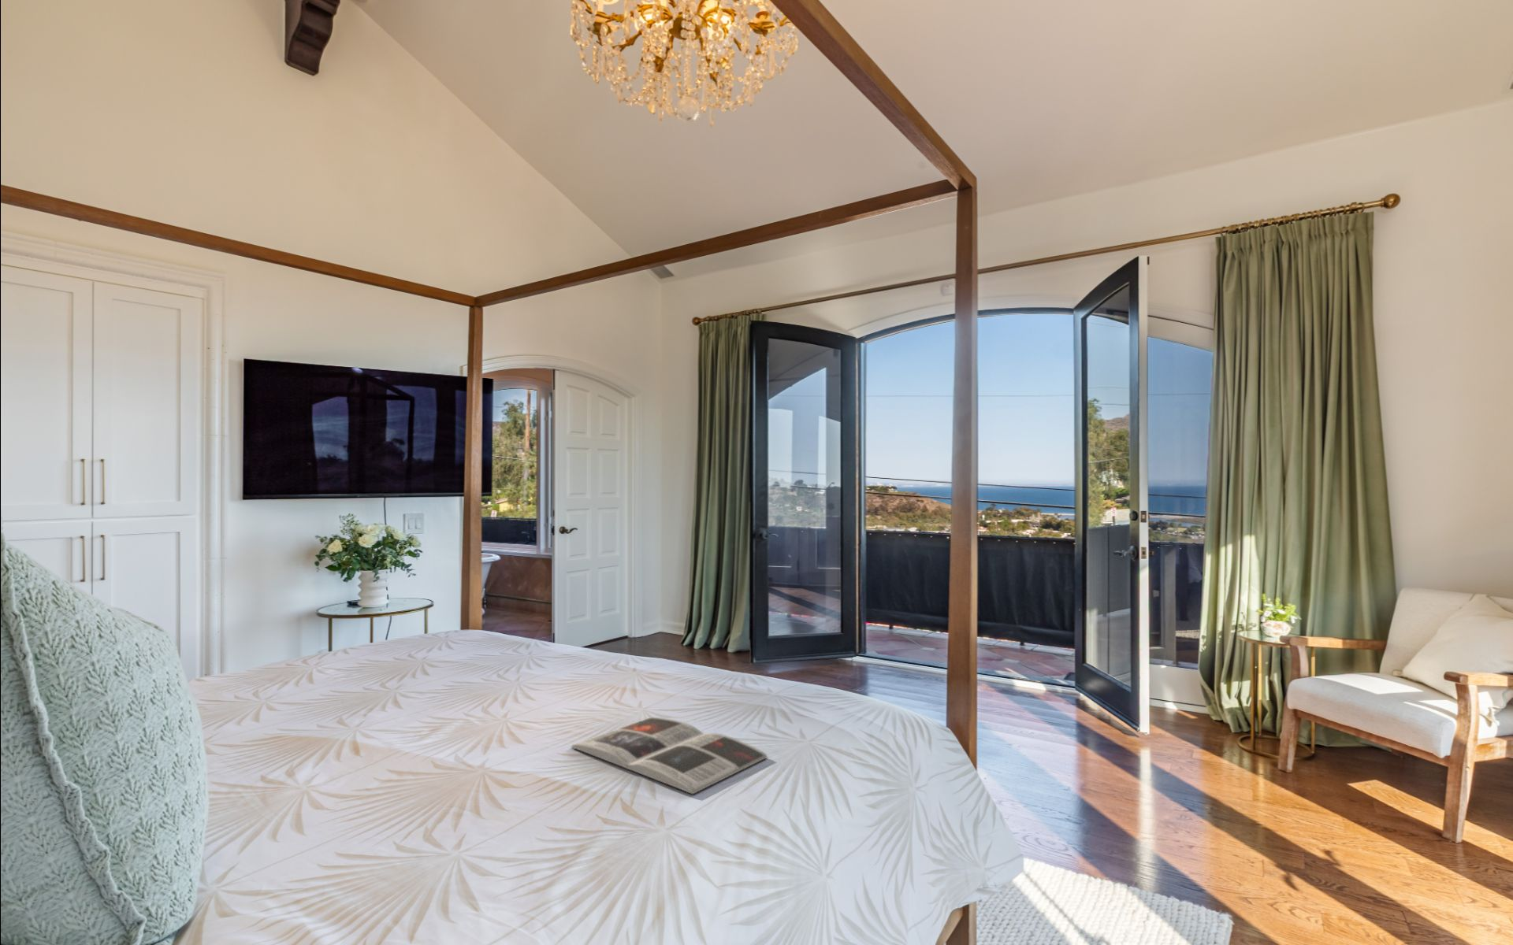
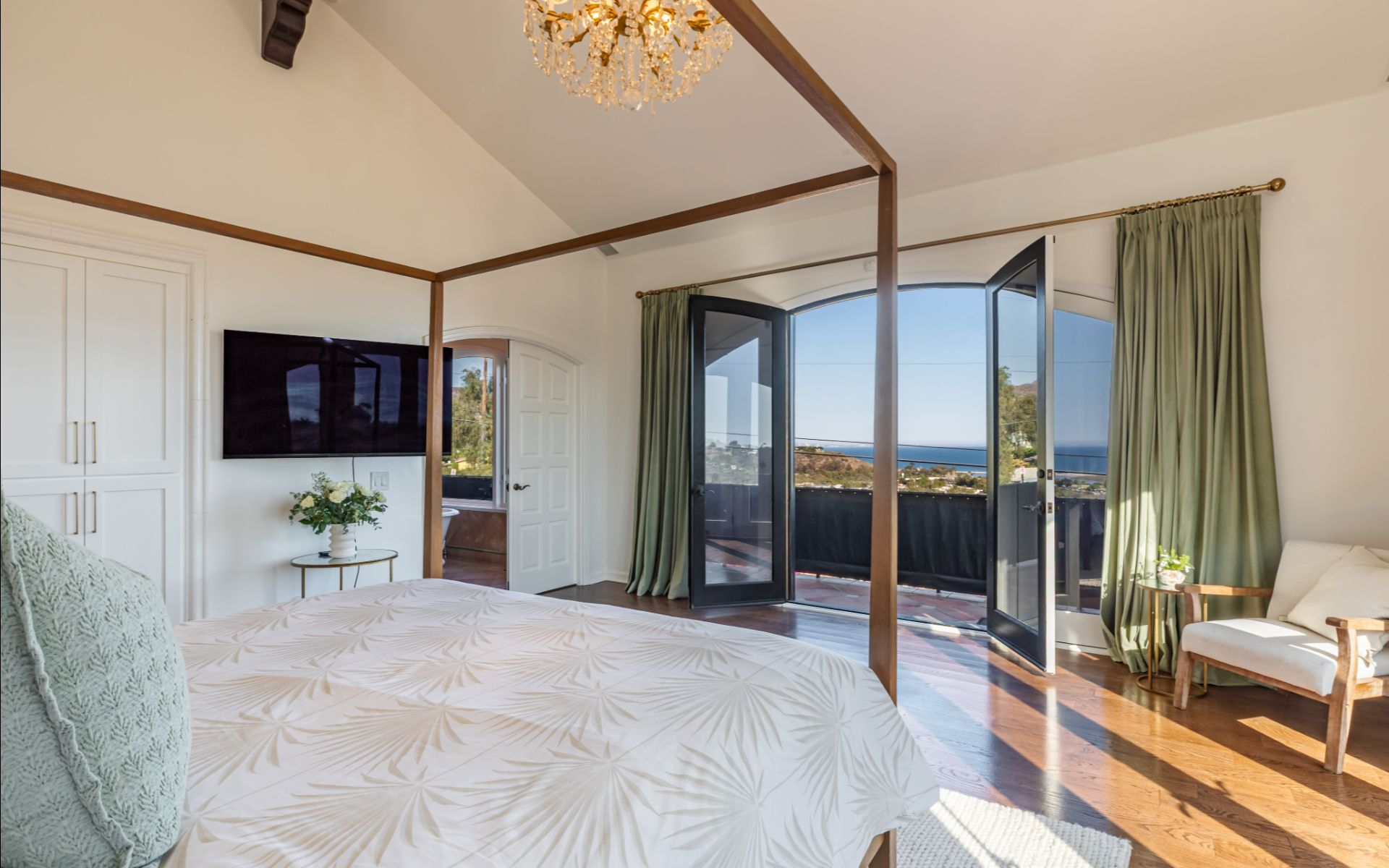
- magazine [570,716,769,795]
